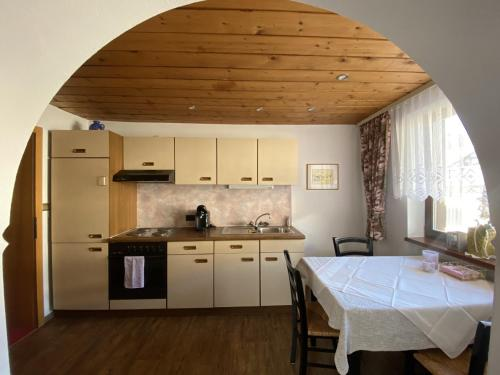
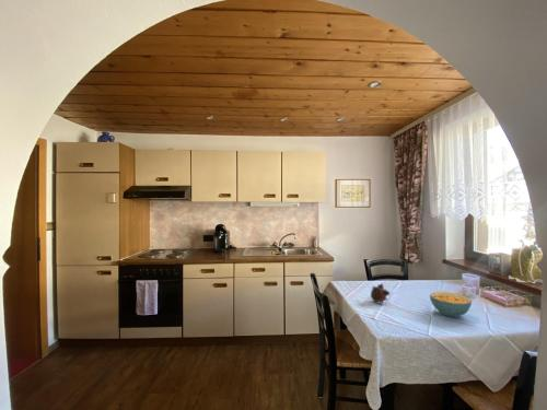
+ flower [370,282,392,304]
+ cereal bowl [429,291,473,318]
